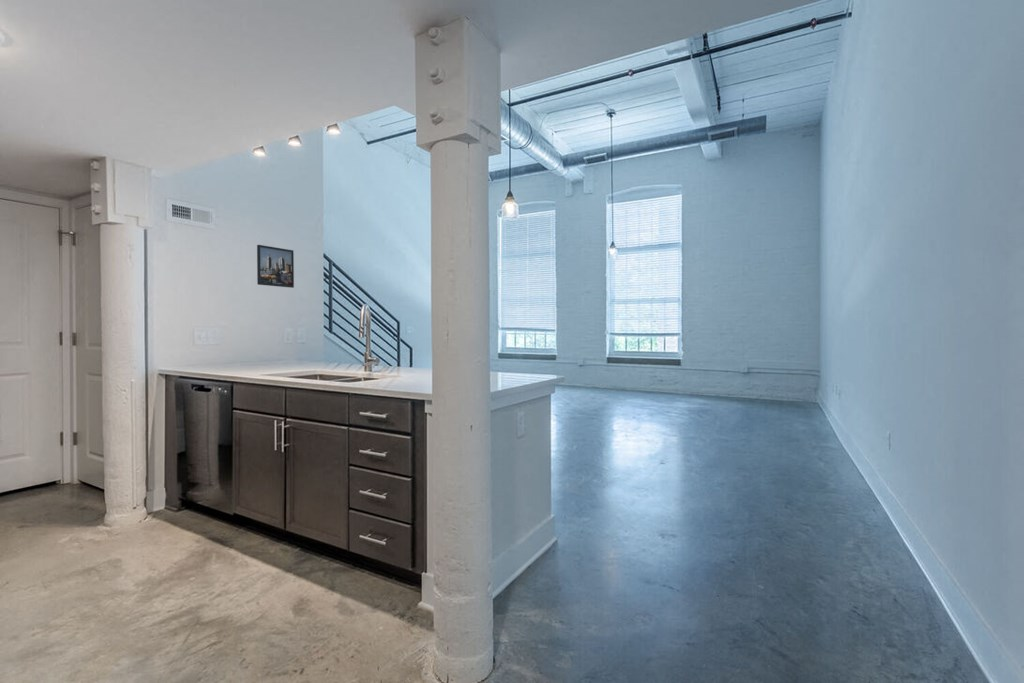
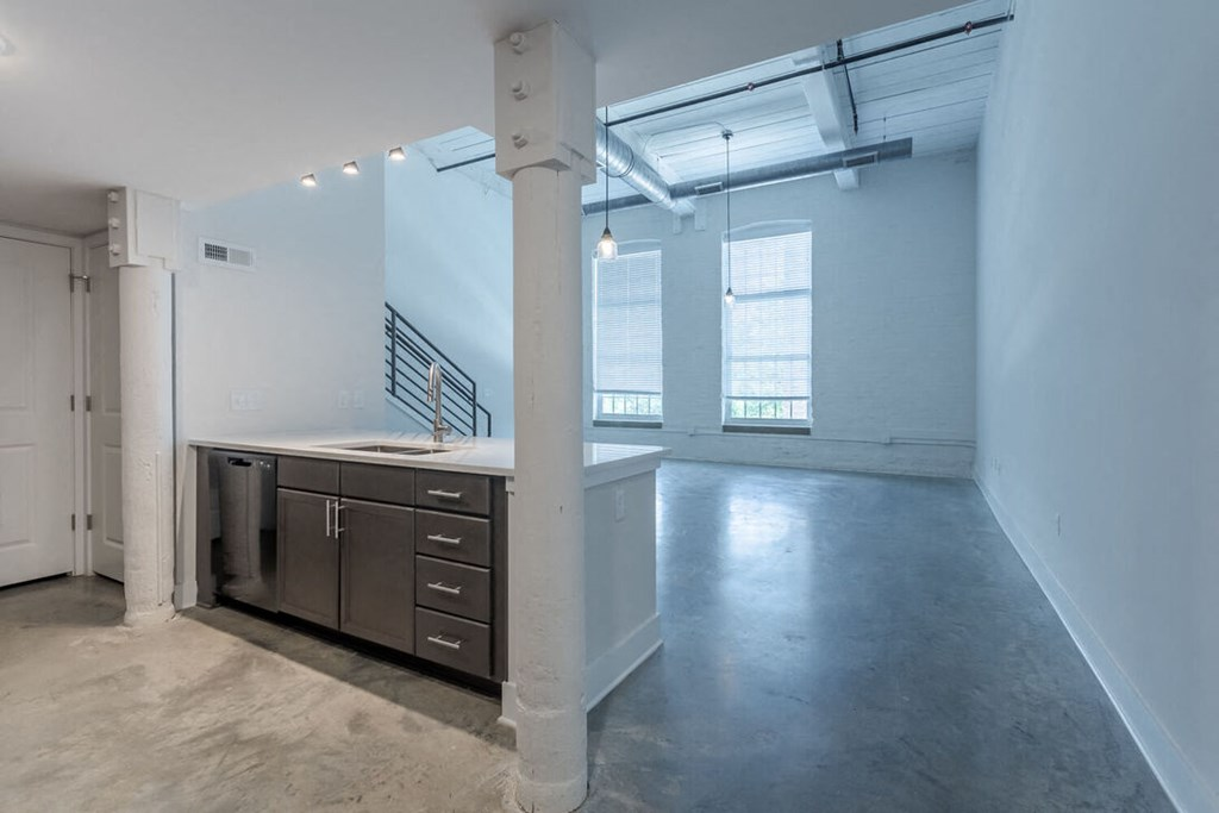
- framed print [256,244,295,289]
